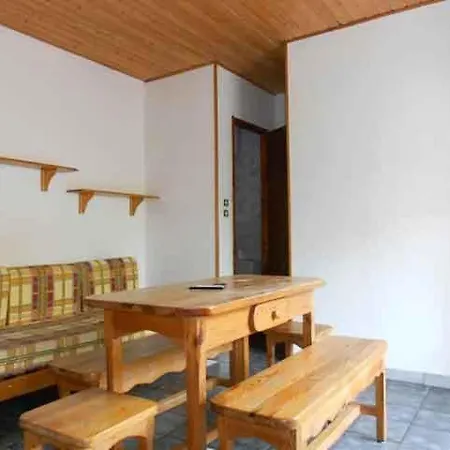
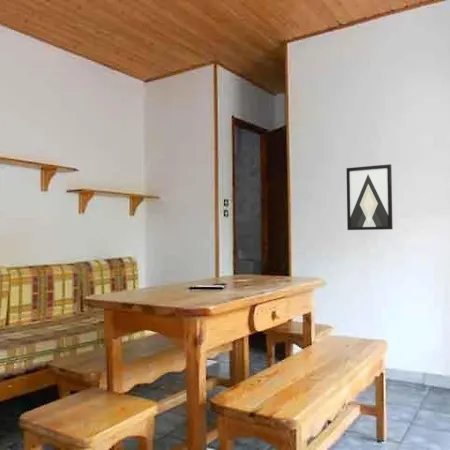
+ wall art [345,163,394,231]
